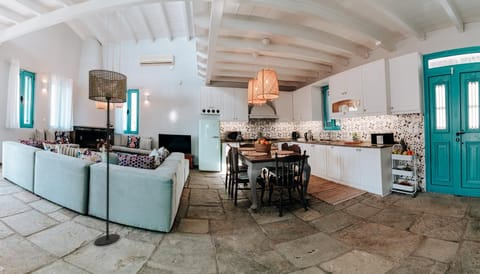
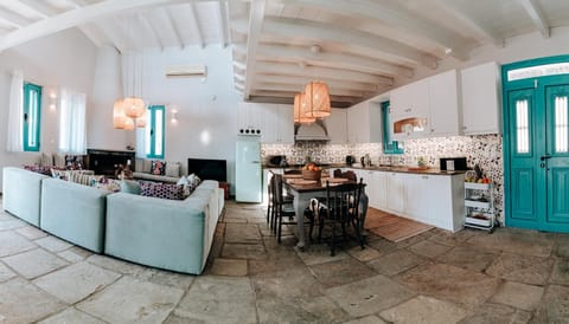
- floor lamp [88,69,128,246]
